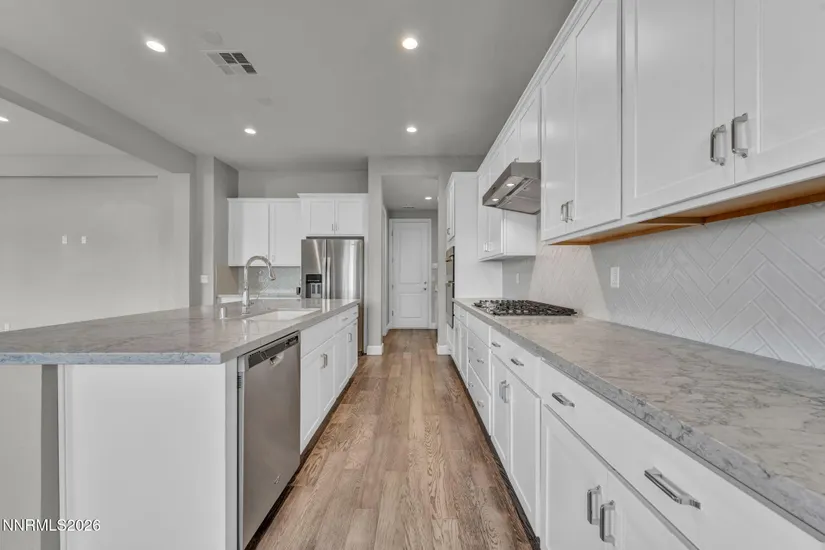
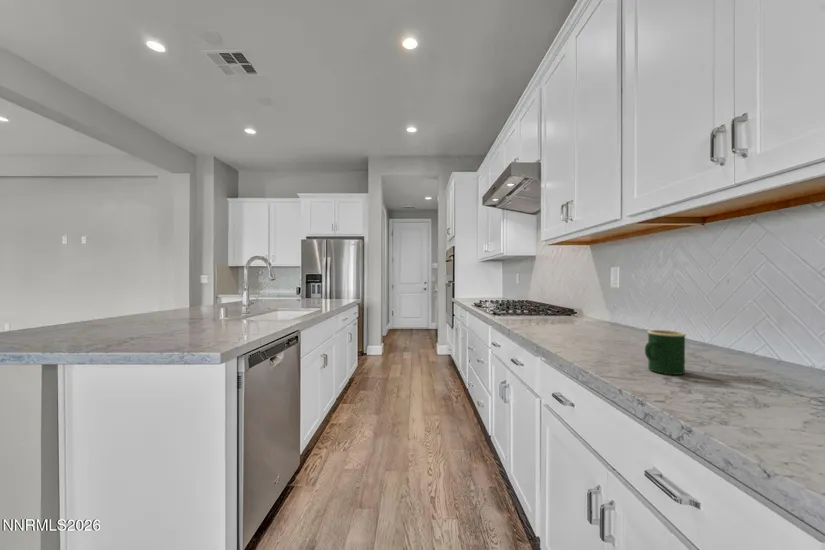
+ mug [644,329,687,376]
